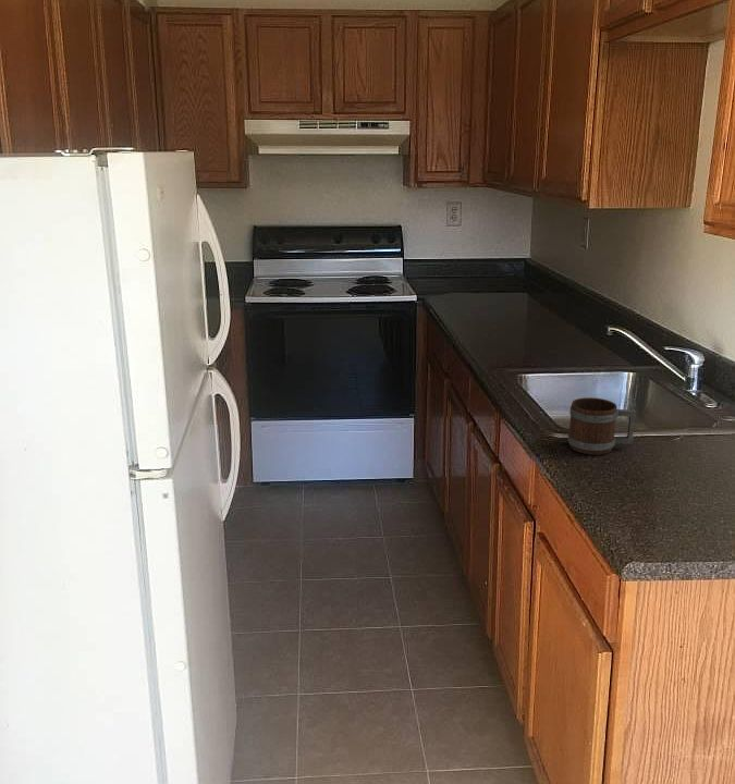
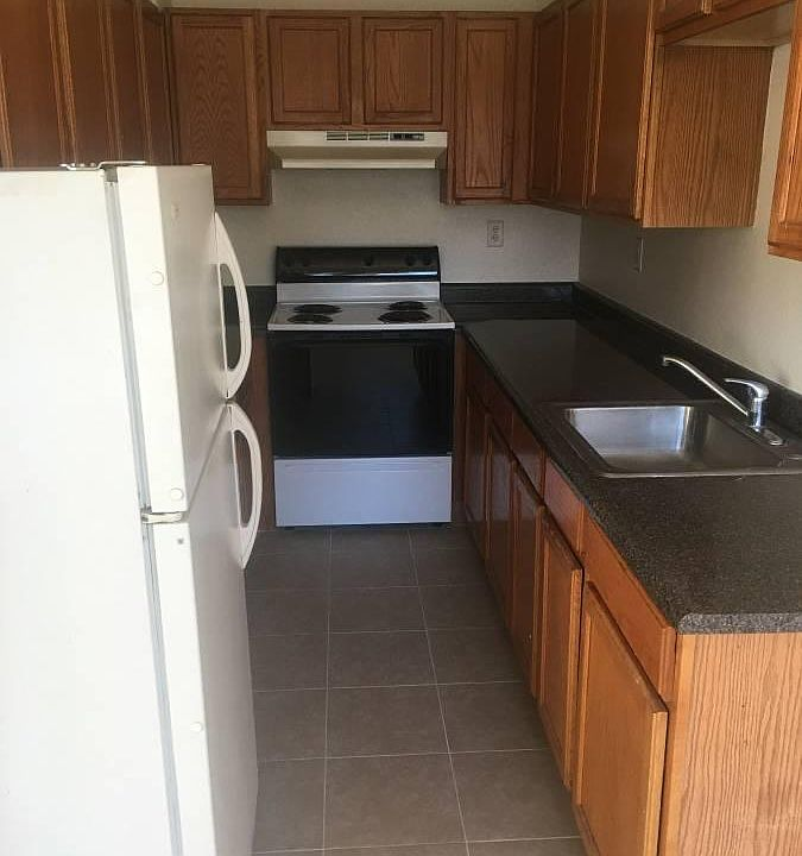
- mug [567,396,637,456]
